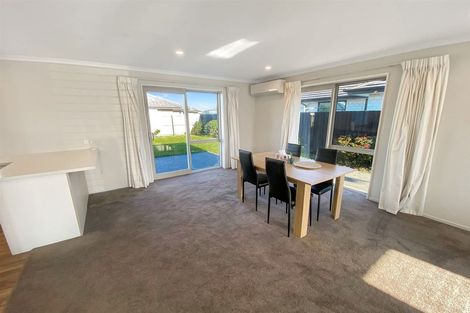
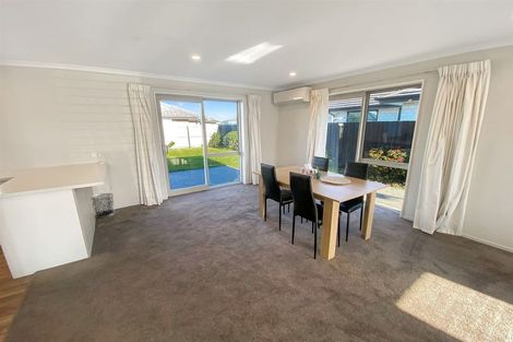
+ waste bin [91,192,116,219]
